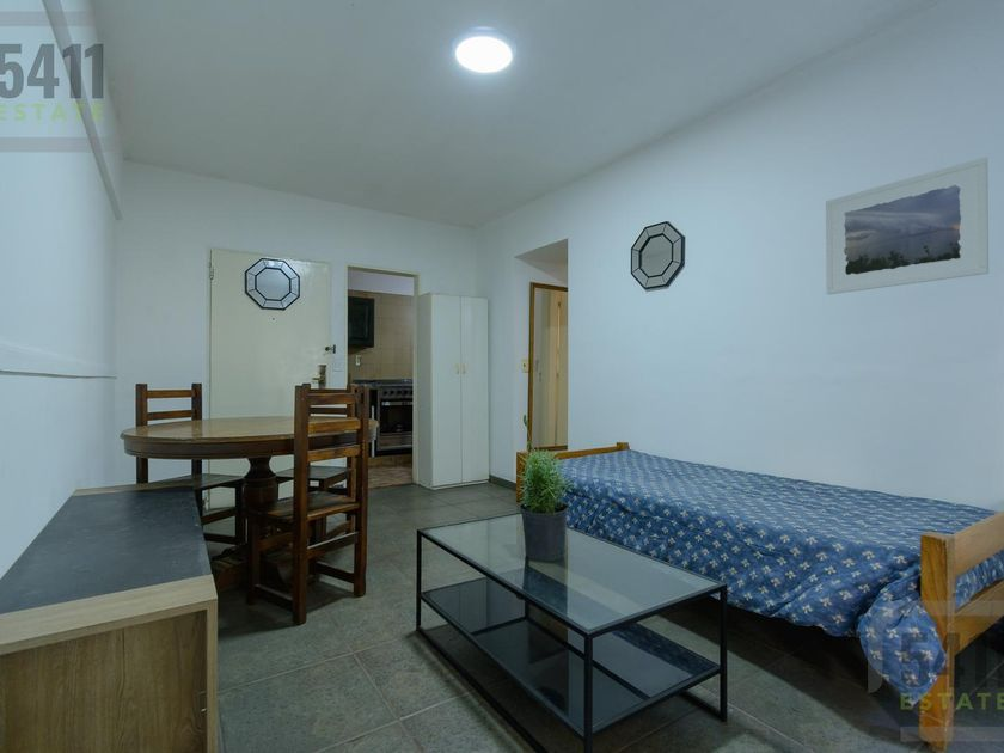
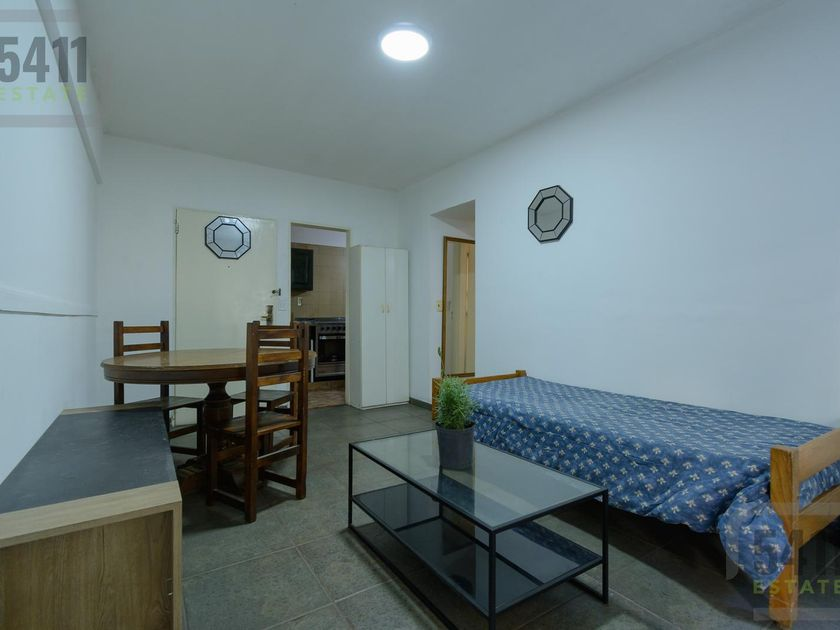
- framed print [825,155,990,295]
